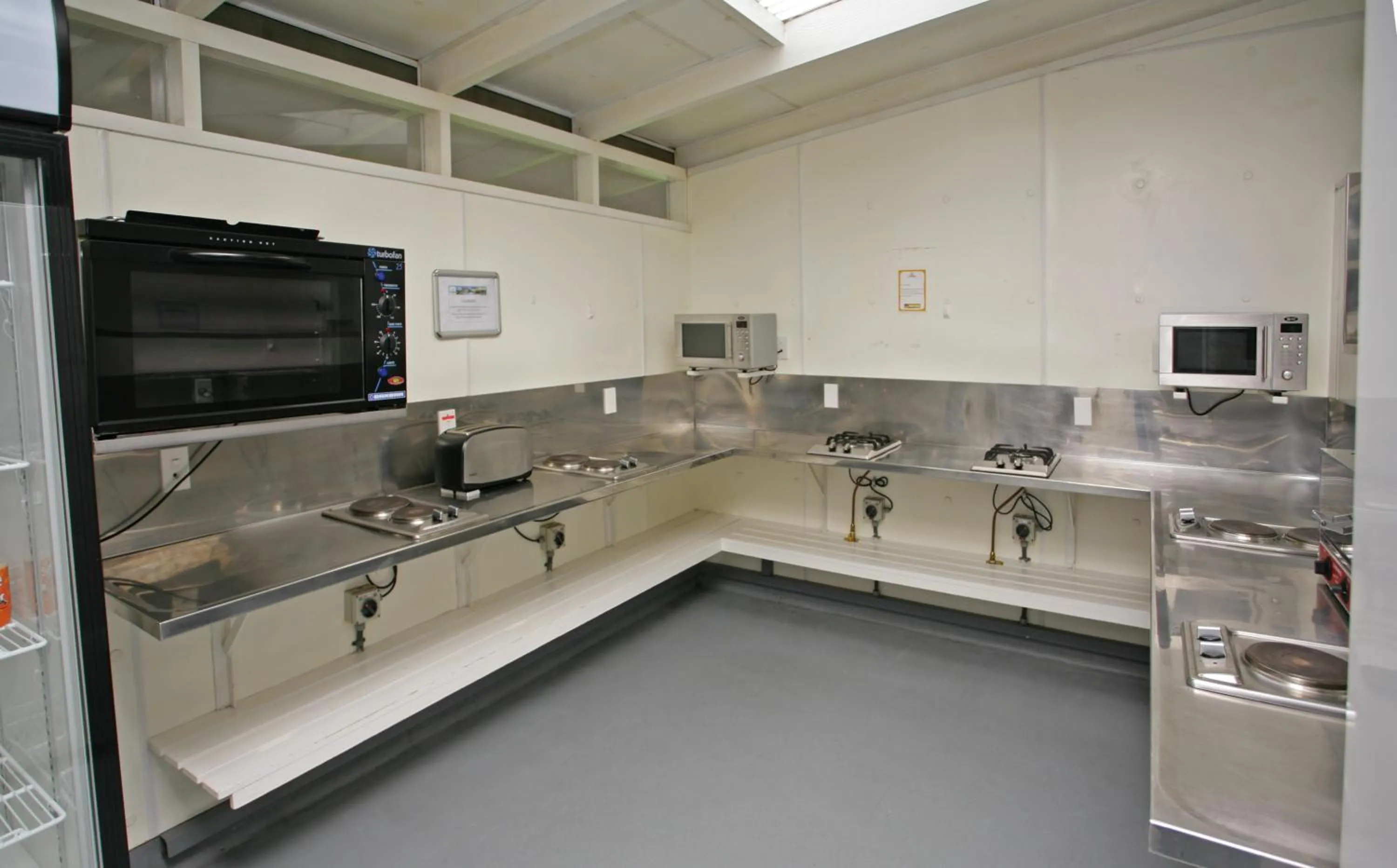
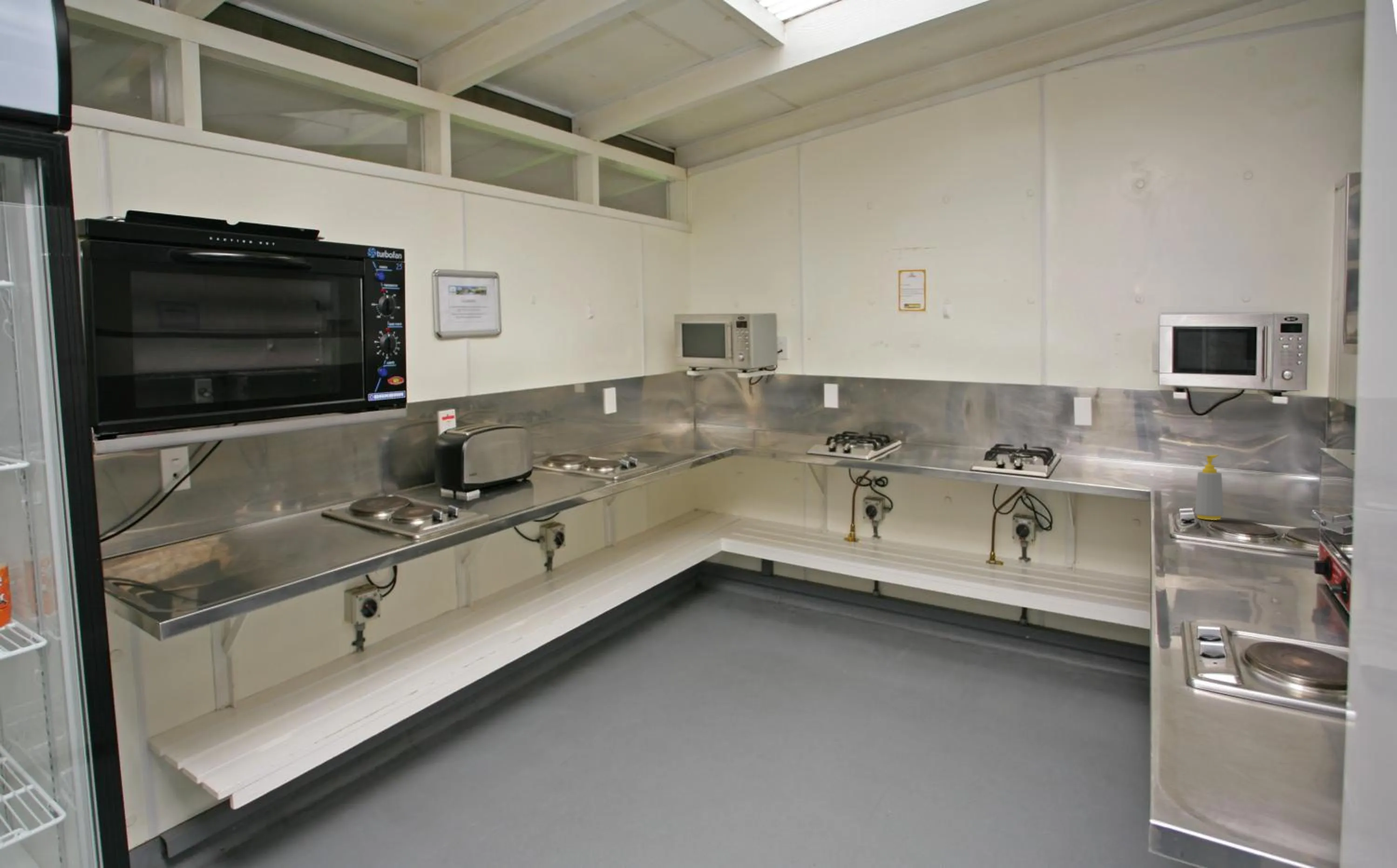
+ soap bottle [1194,454,1224,521]
